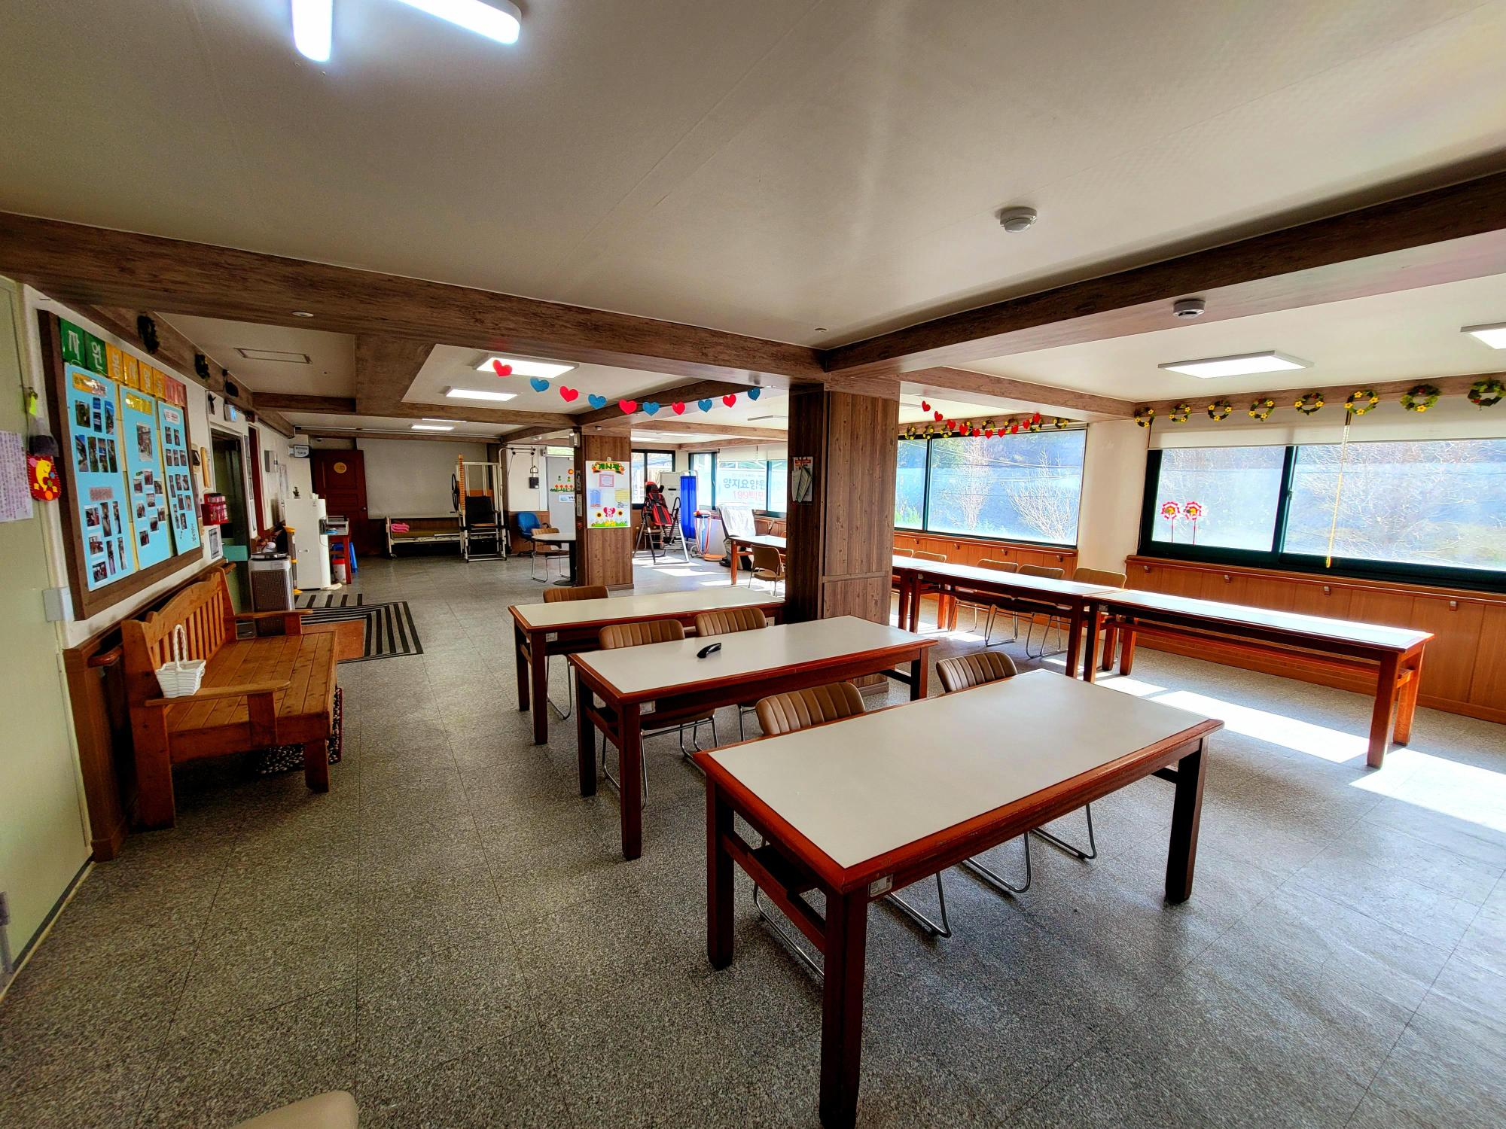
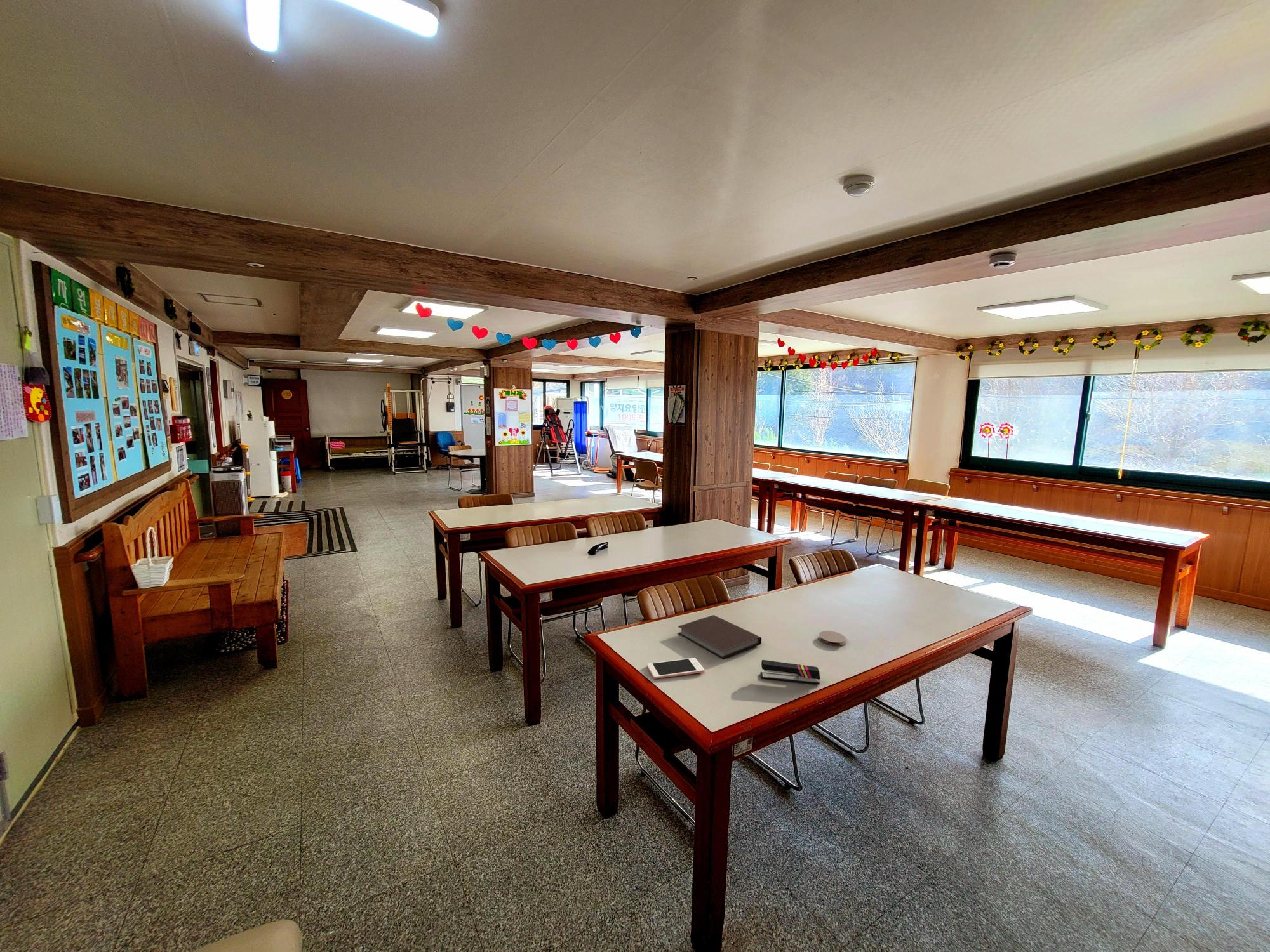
+ cell phone [646,657,705,680]
+ stapler [759,659,820,685]
+ notebook [677,614,762,660]
+ coaster [818,630,847,647]
